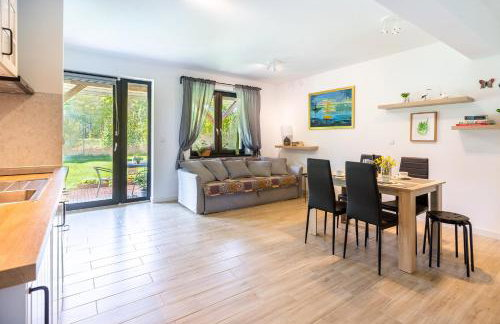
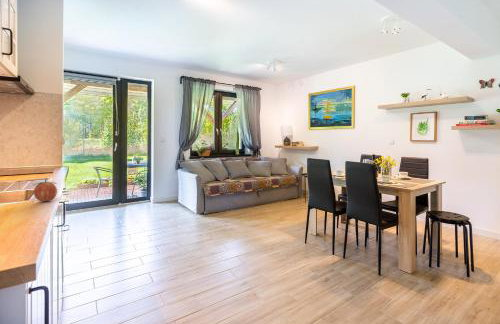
+ fruit [31,178,58,202]
